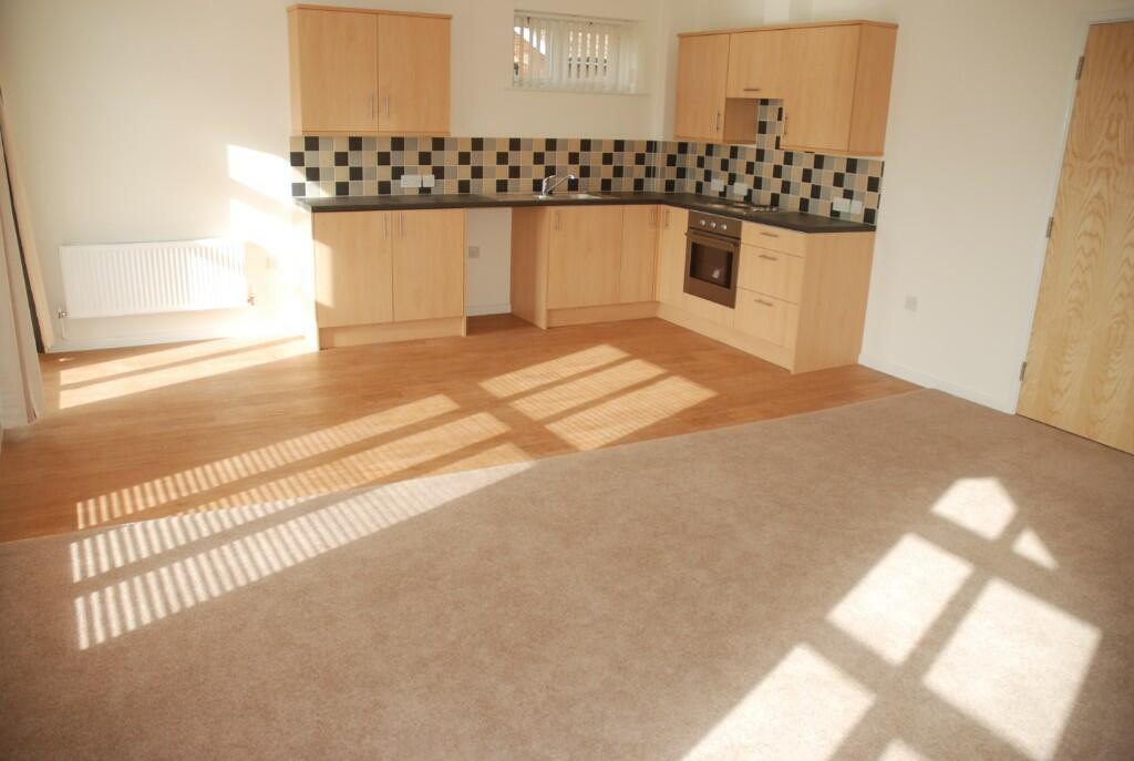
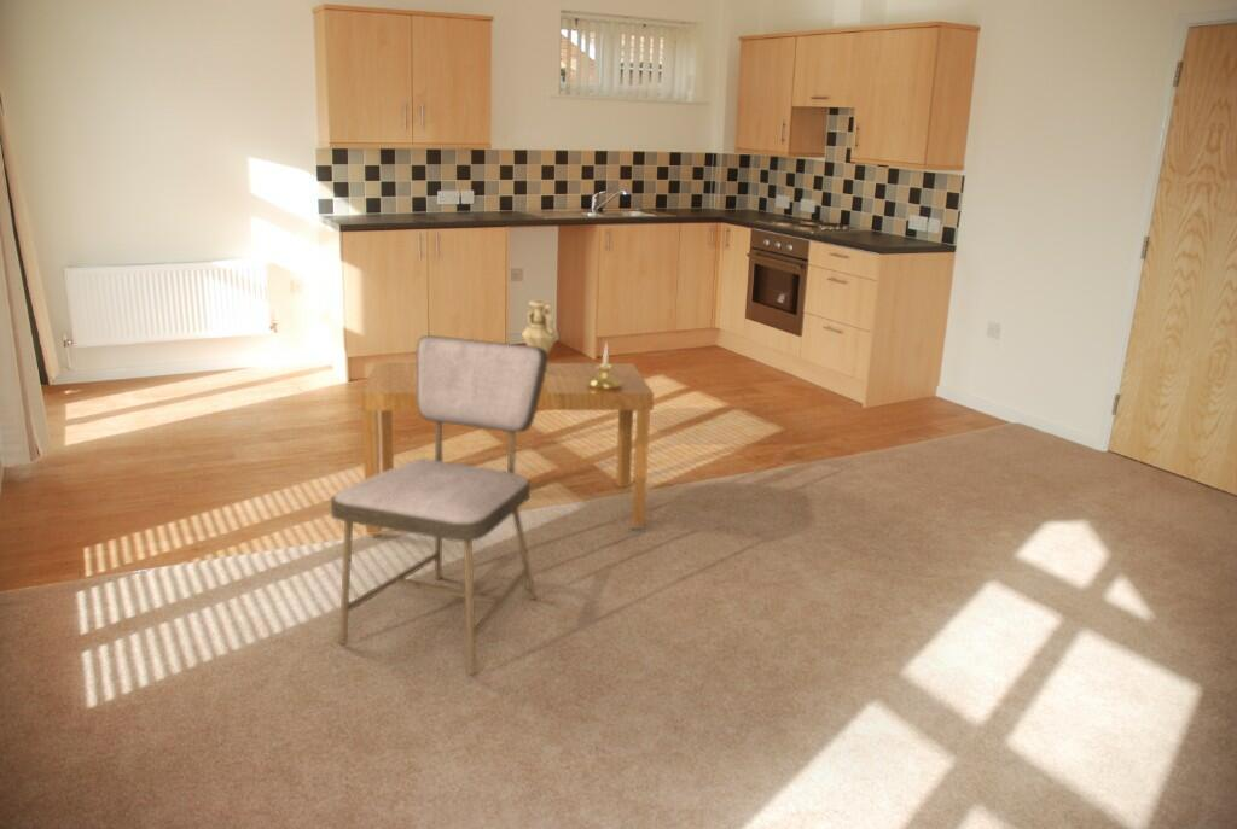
+ dining table [360,361,655,536]
+ candle holder [587,341,623,390]
+ vase [521,299,559,375]
+ dining chair [330,334,548,676]
